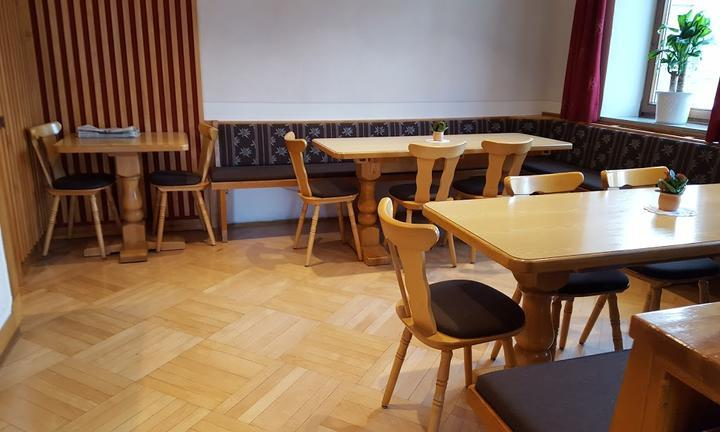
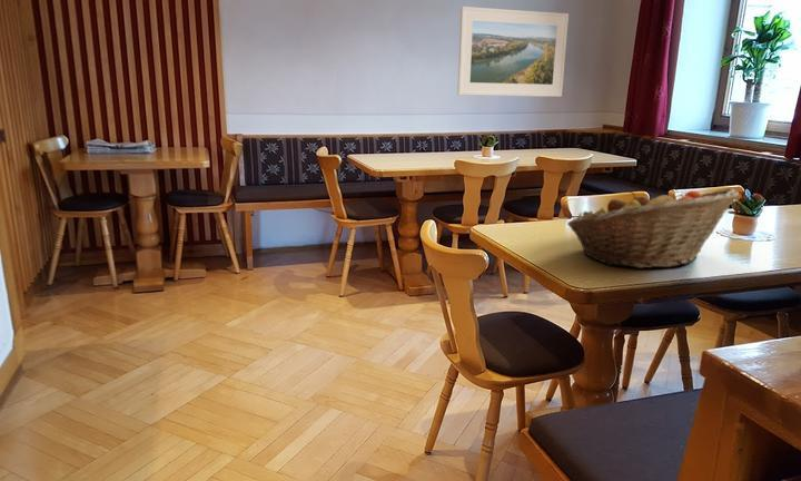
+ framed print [456,6,570,98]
+ fruit basket [566,187,740,269]
